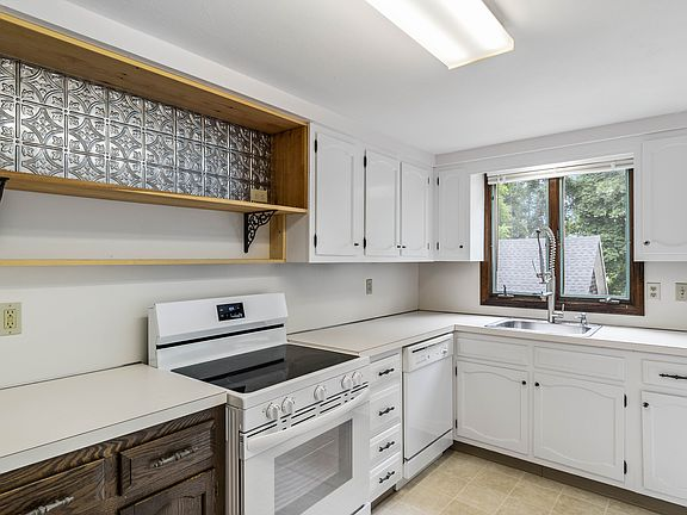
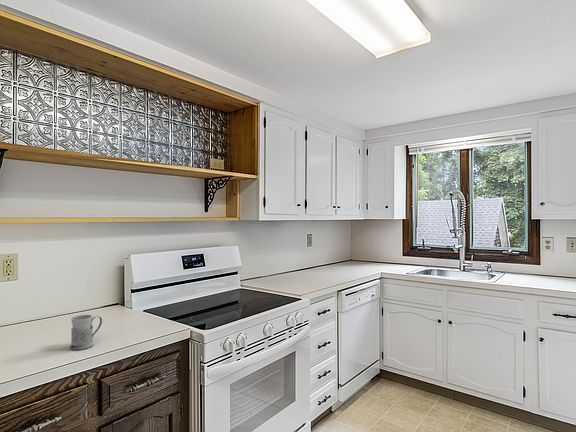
+ mug [69,314,103,351]
